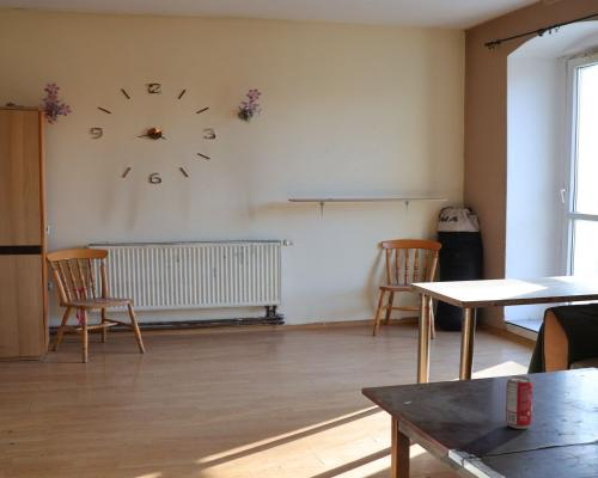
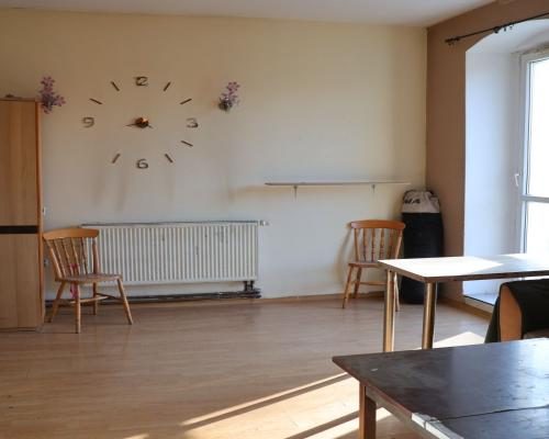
- beverage can [505,375,533,430]
